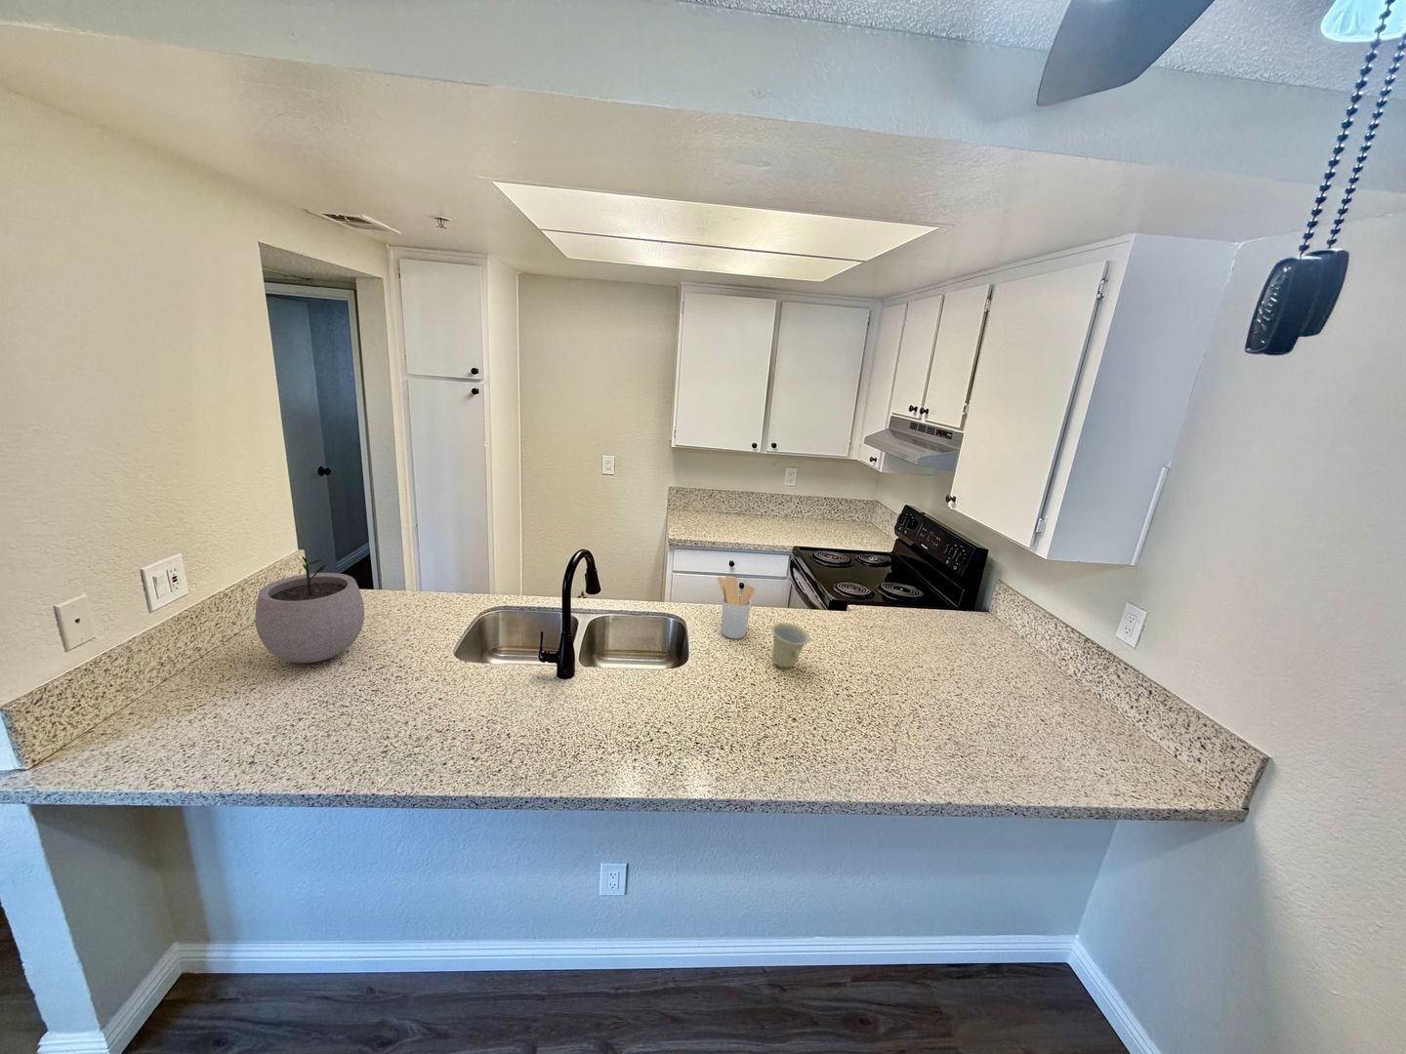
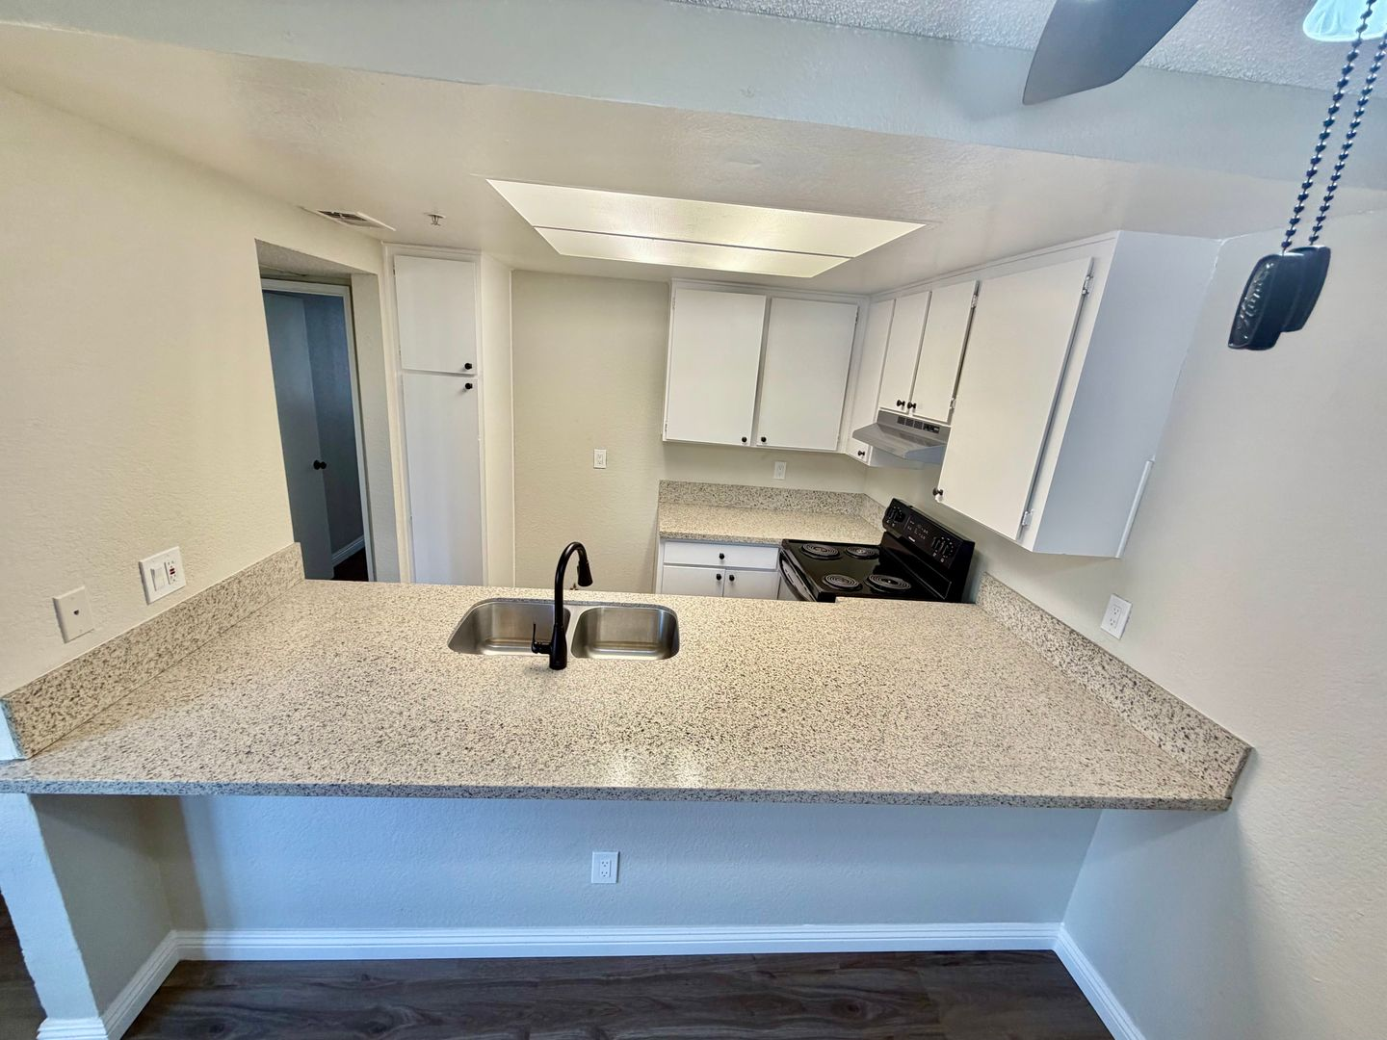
- cup [771,622,811,669]
- plant pot [254,555,365,663]
- utensil holder [716,575,756,639]
